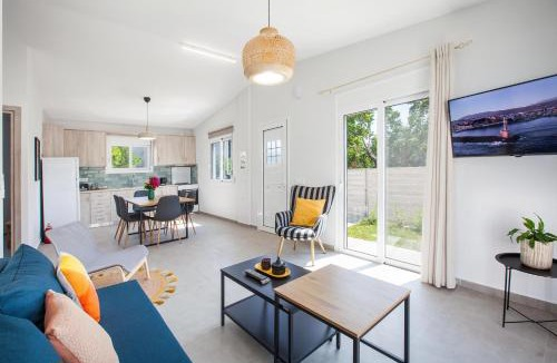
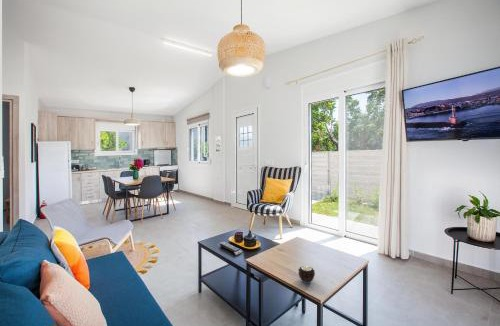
+ candle [297,265,316,284]
